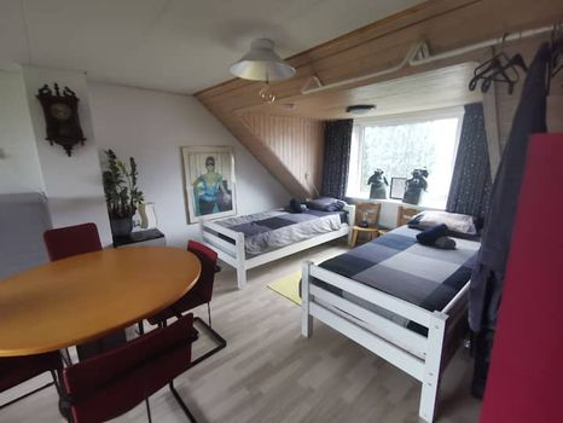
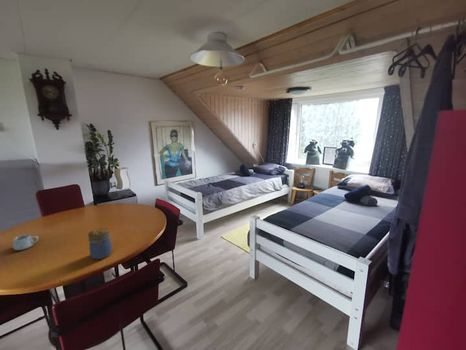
+ mug [12,233,39,251]
+ jar [87,227,113,260]
